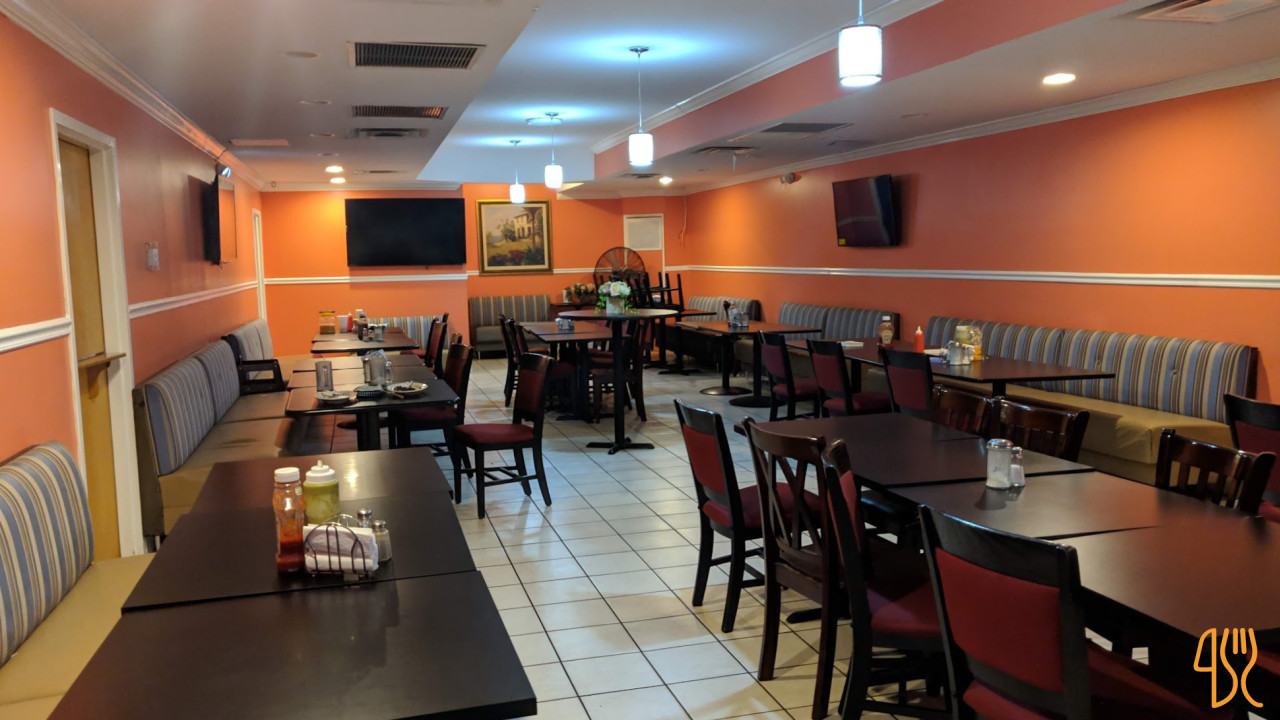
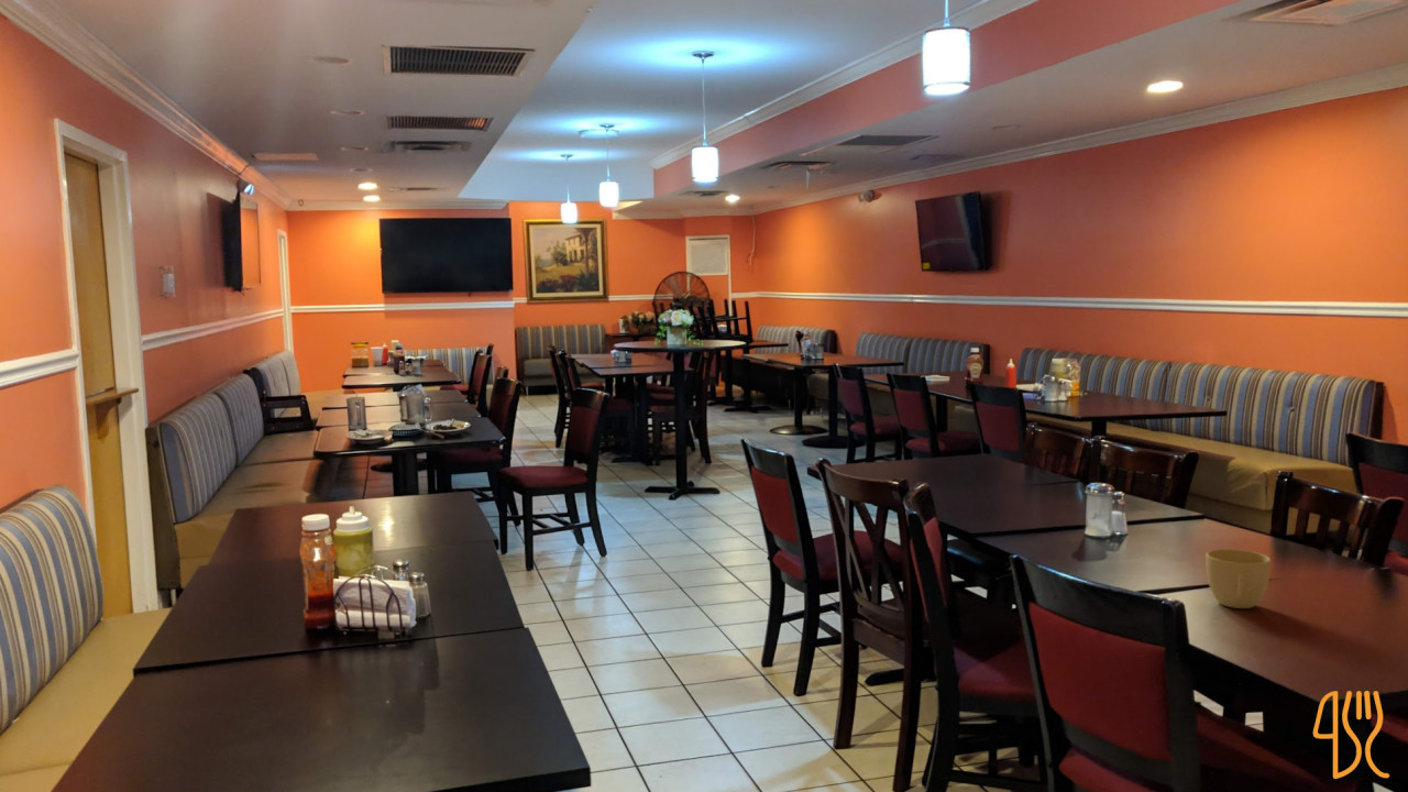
+ cup [1204,548,1272,609]
